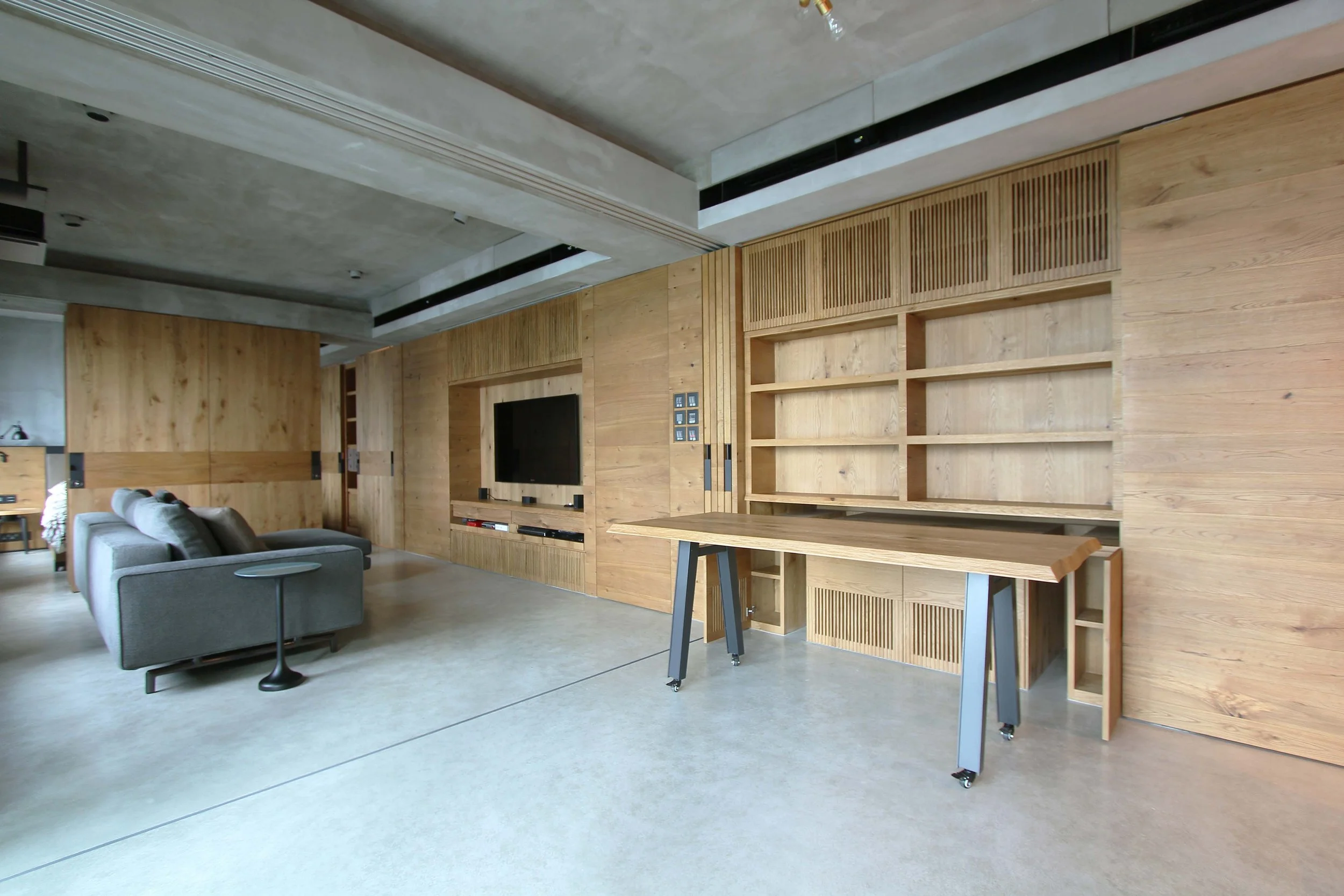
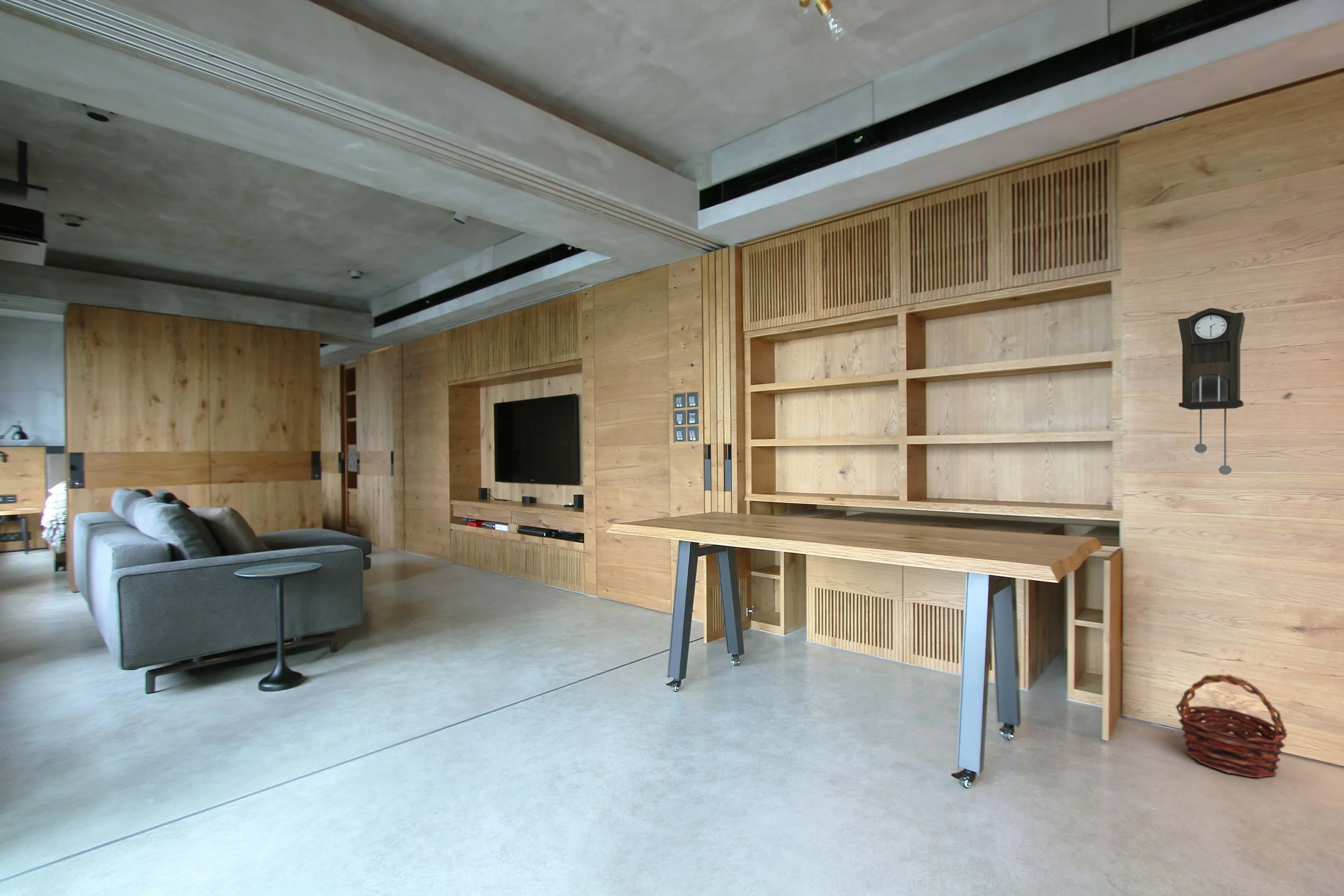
+ basket [1175,674,1288,778]
+ pendulum clock [1177,307,1246,475]
